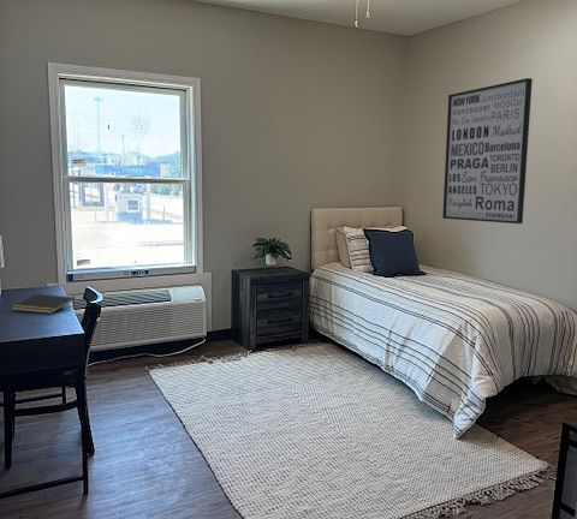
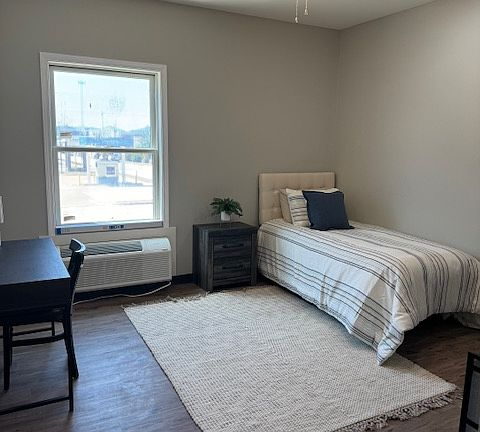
- wall art [441,77,534,225]
- notepad [11,293,76,315]
